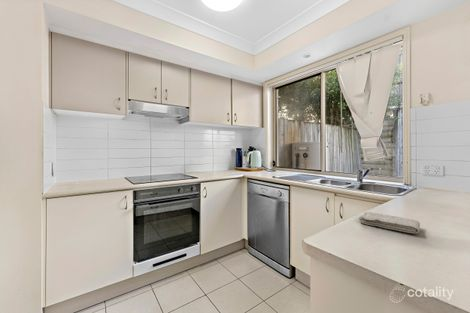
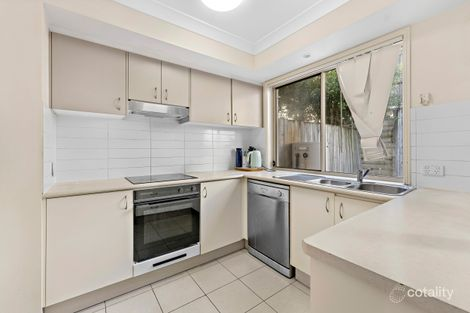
- washcloth [358,211,421,234]
